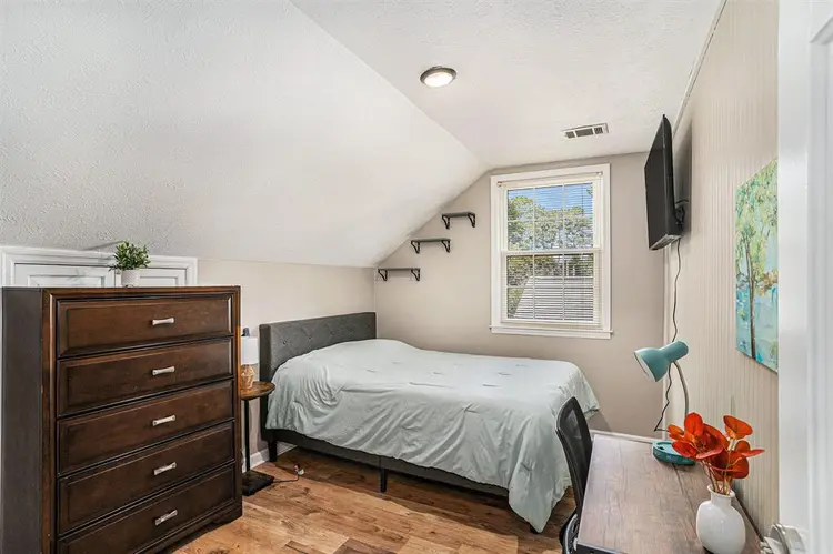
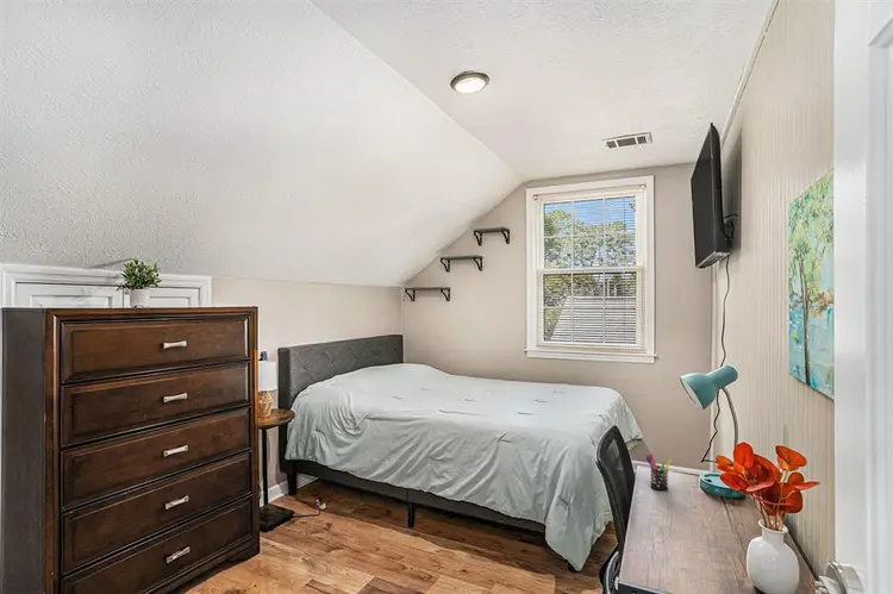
+ pen holder [645,452,673,492]
